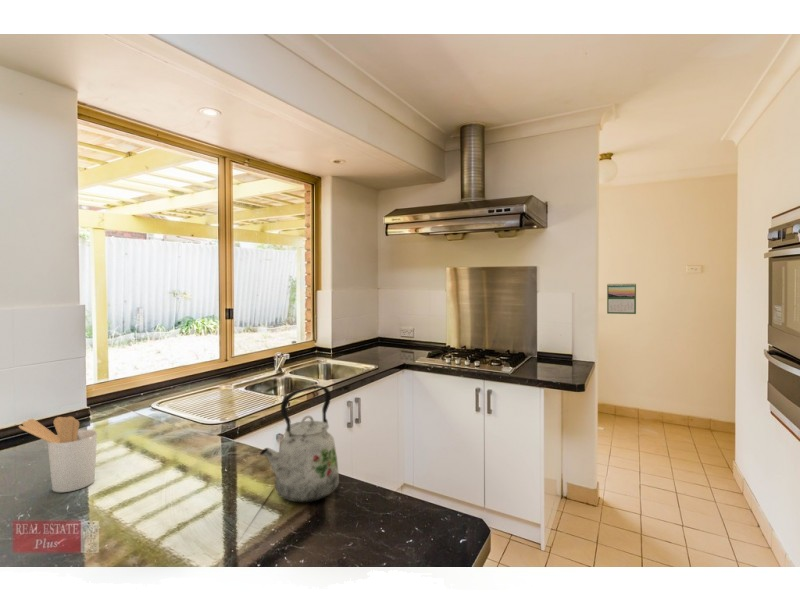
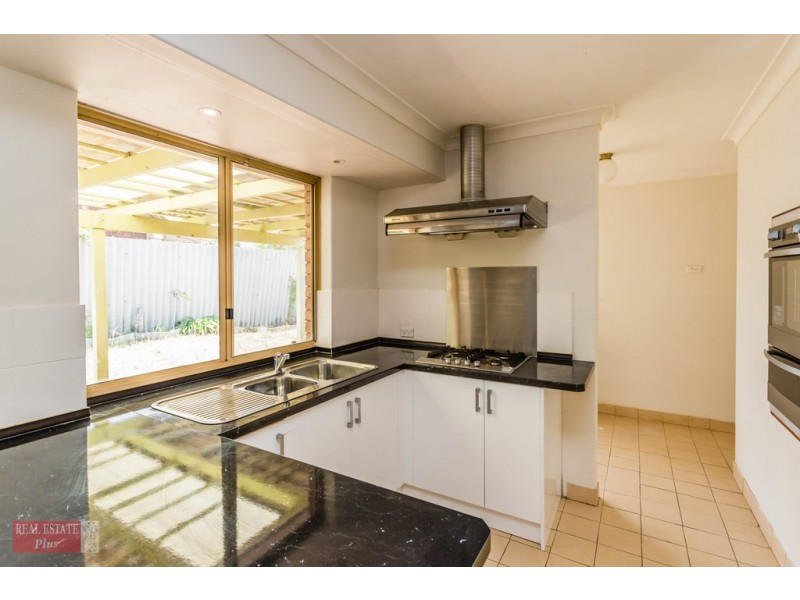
- kettle [259,385,340,503]
- calendar [606,282,637,315]
- utensil holder [17,416,98,493]
